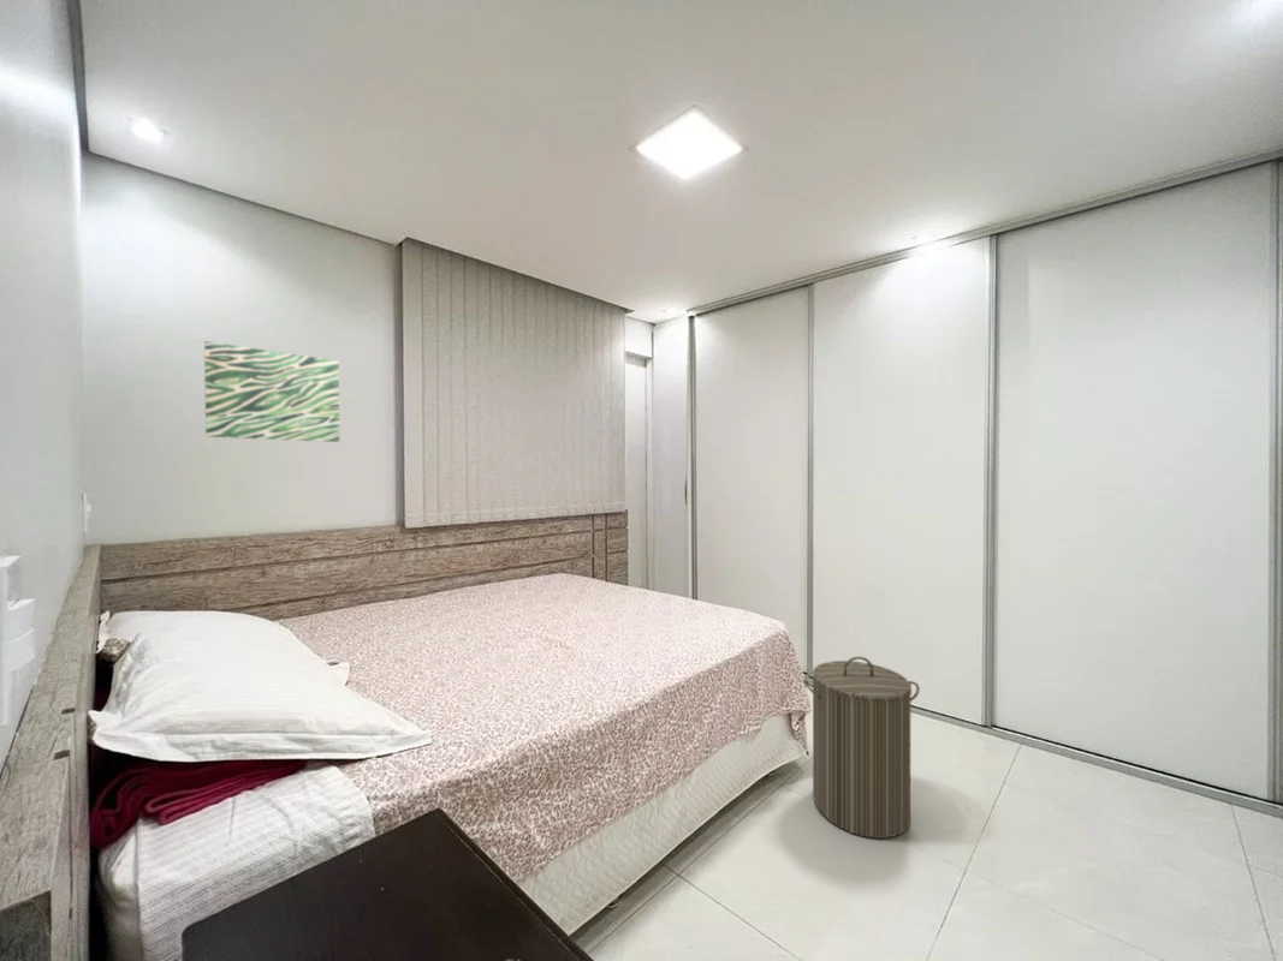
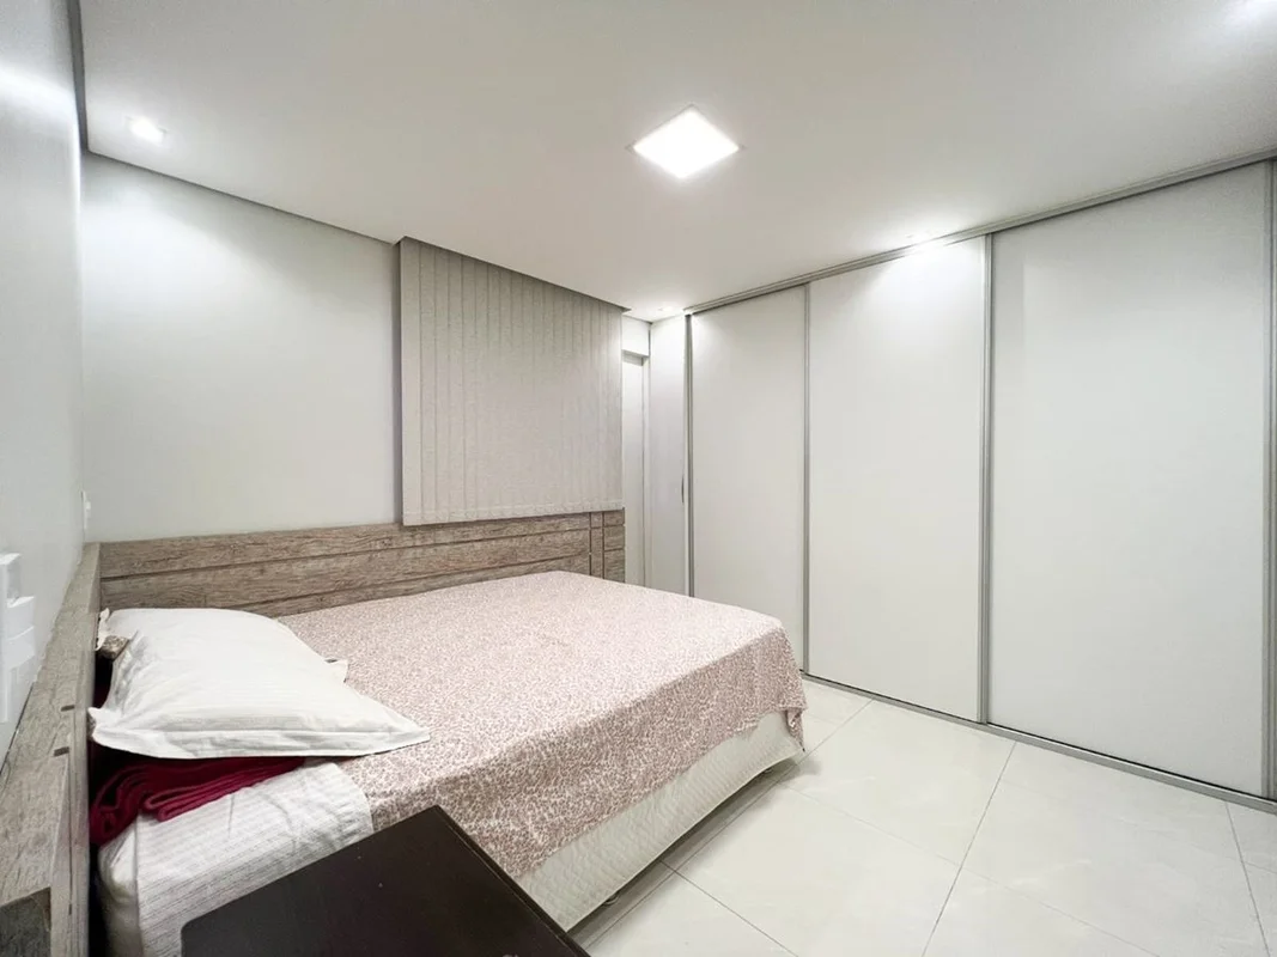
- wall art [203,340,340,443]
- laundry hamper [802,656,921,840]
